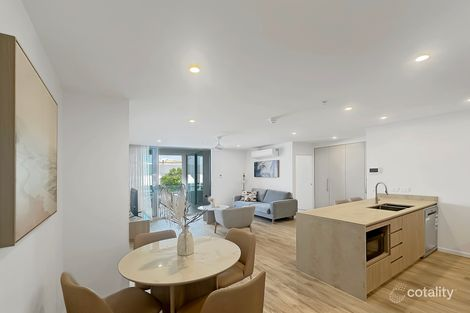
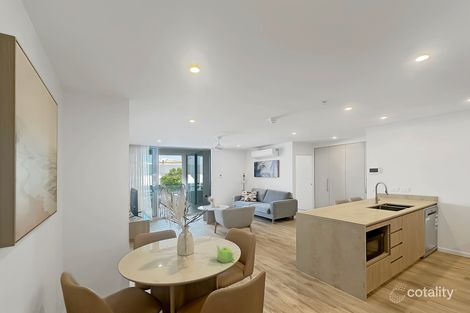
+ teapot [215,244,234,264]
